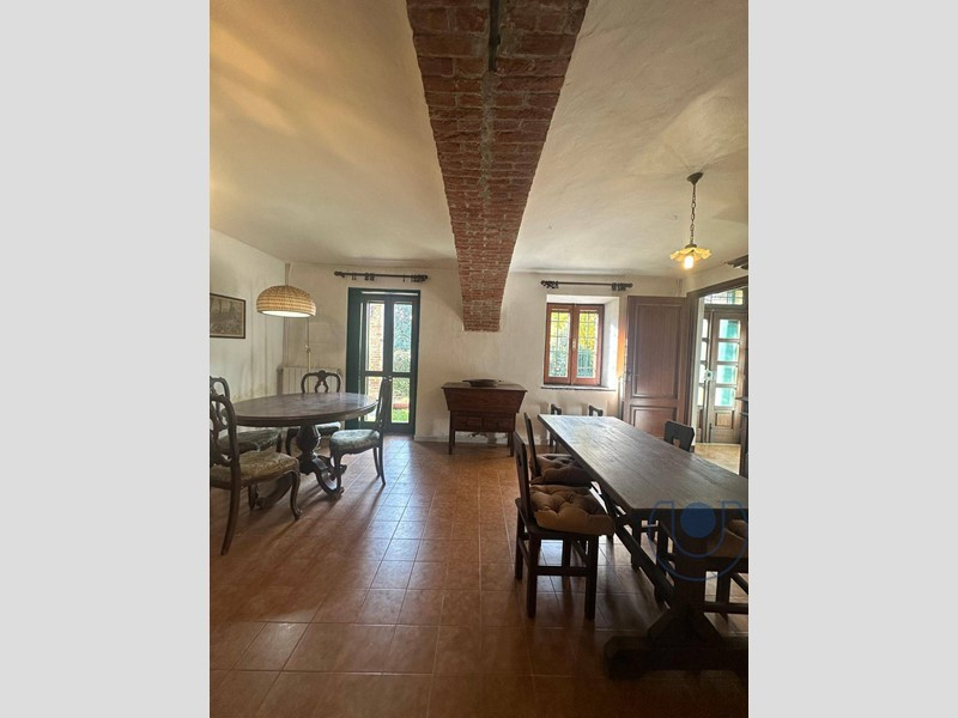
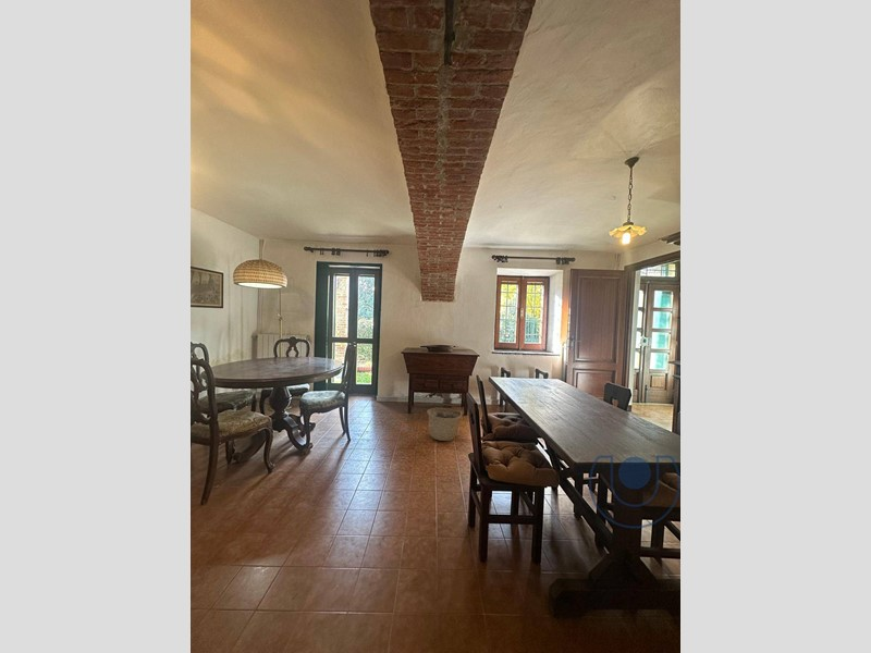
+ basket [426,407,463,442]
